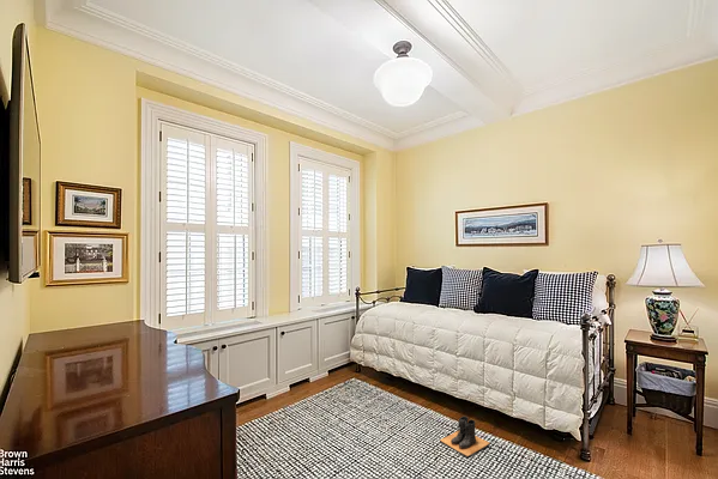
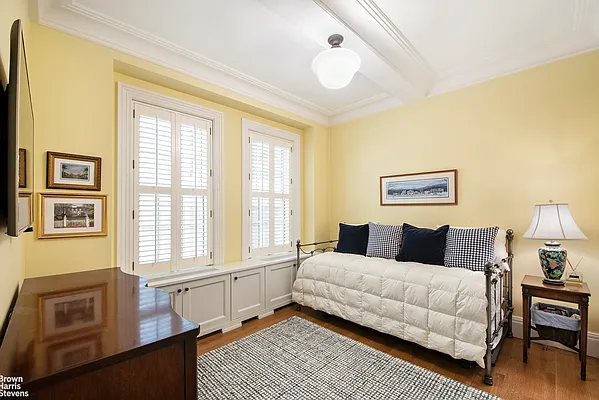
- boots [439,416,491,457]
